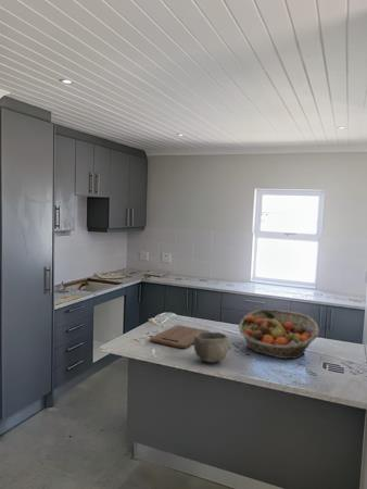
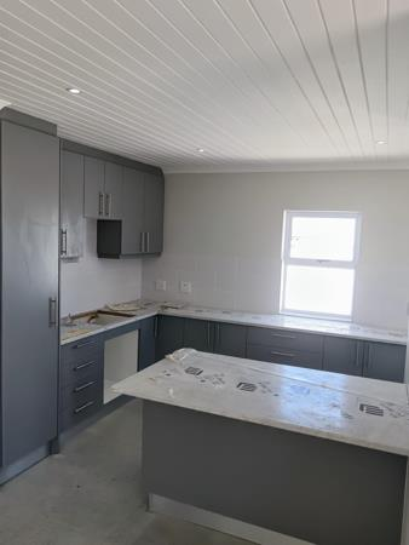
- cutting board [149,324,210,349]
- bowl [192,330,231,363]
- fruit basket [238,309,320,360]
